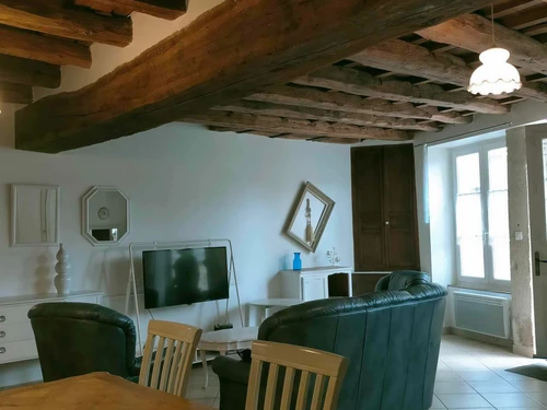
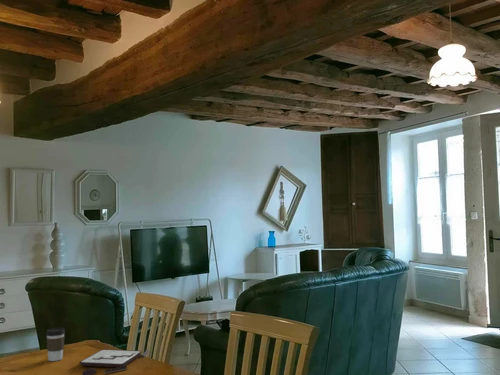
+ board game [78,348,150,375]
+ coffee cup [45,327,66,362]
